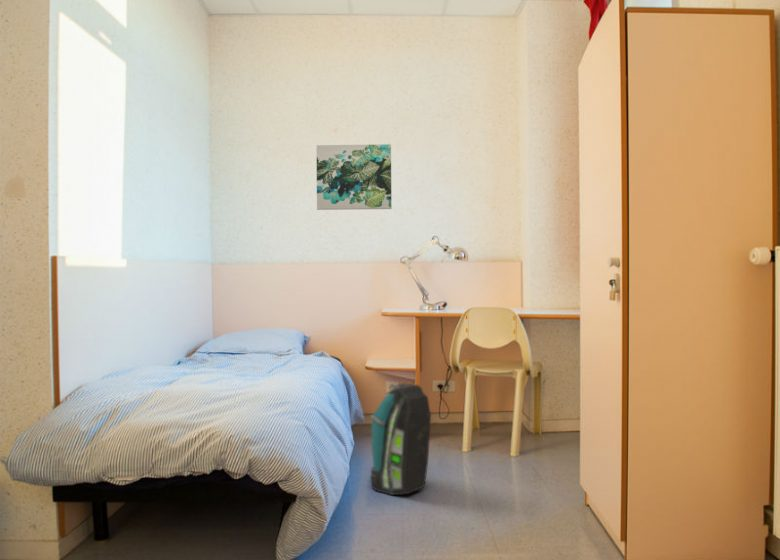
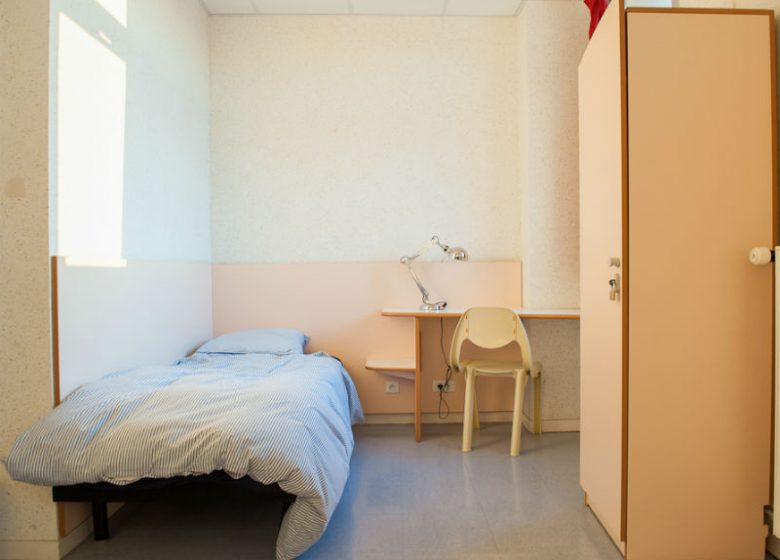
- wall art [315,143,392,211]
- backpack [369,382,432,496]
